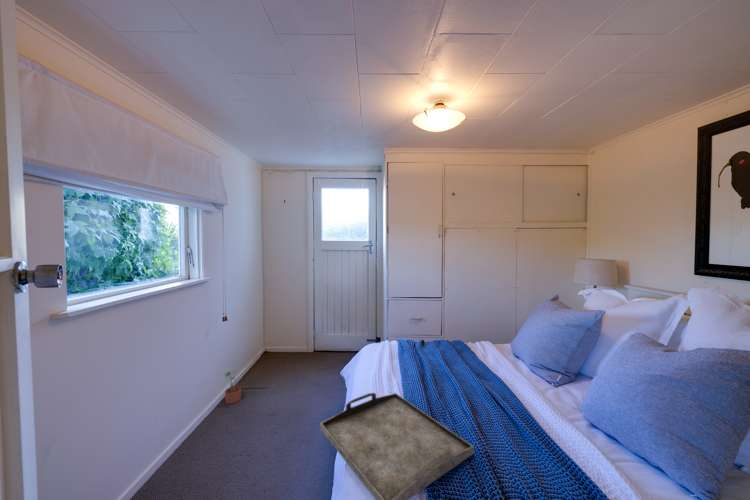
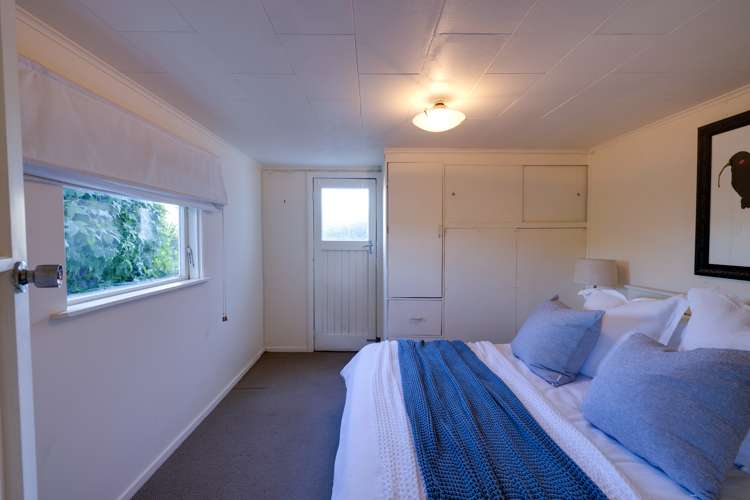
- potted plant [222,370,242,405]
- serving tray [319,392,475,500]
